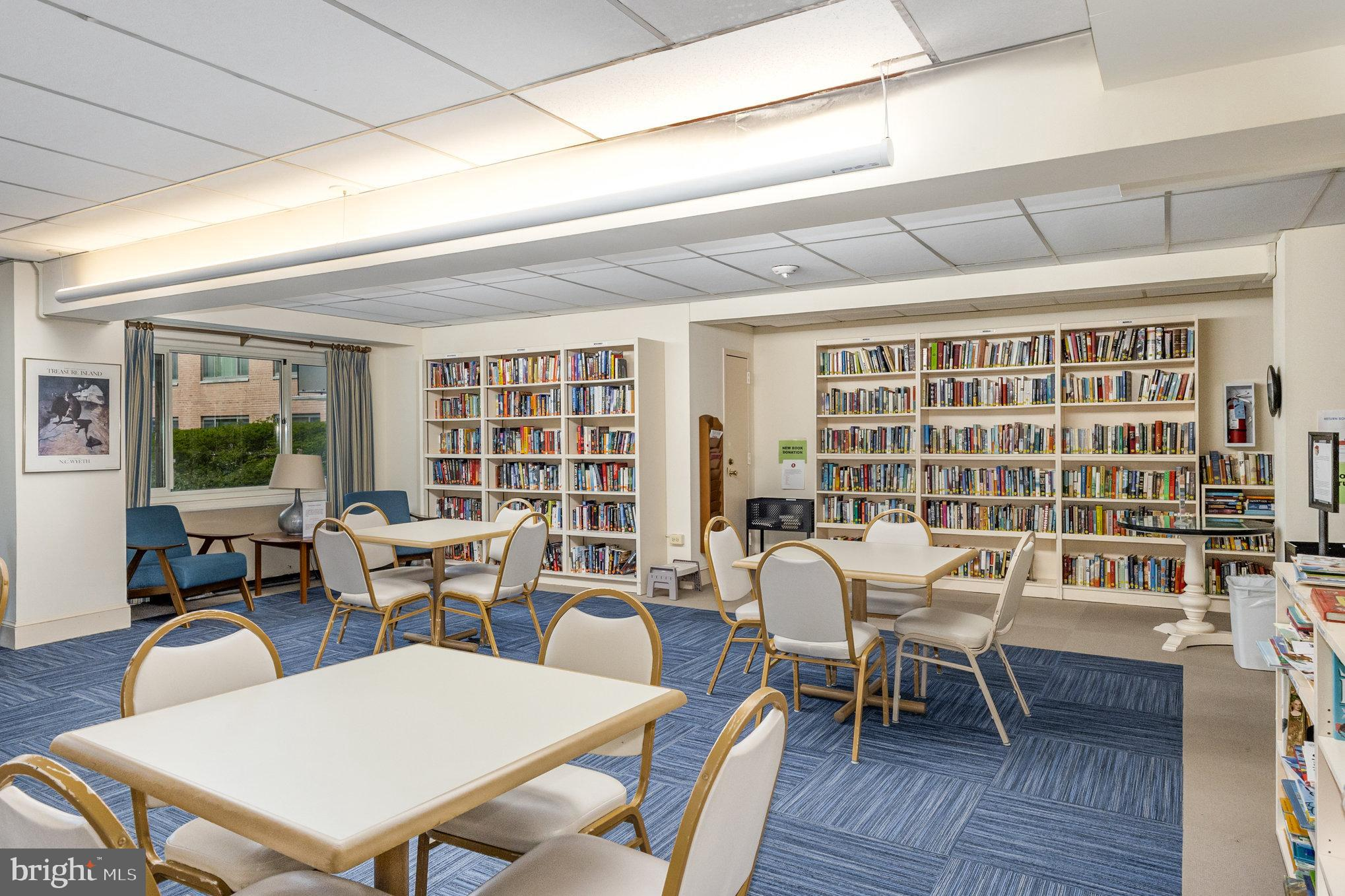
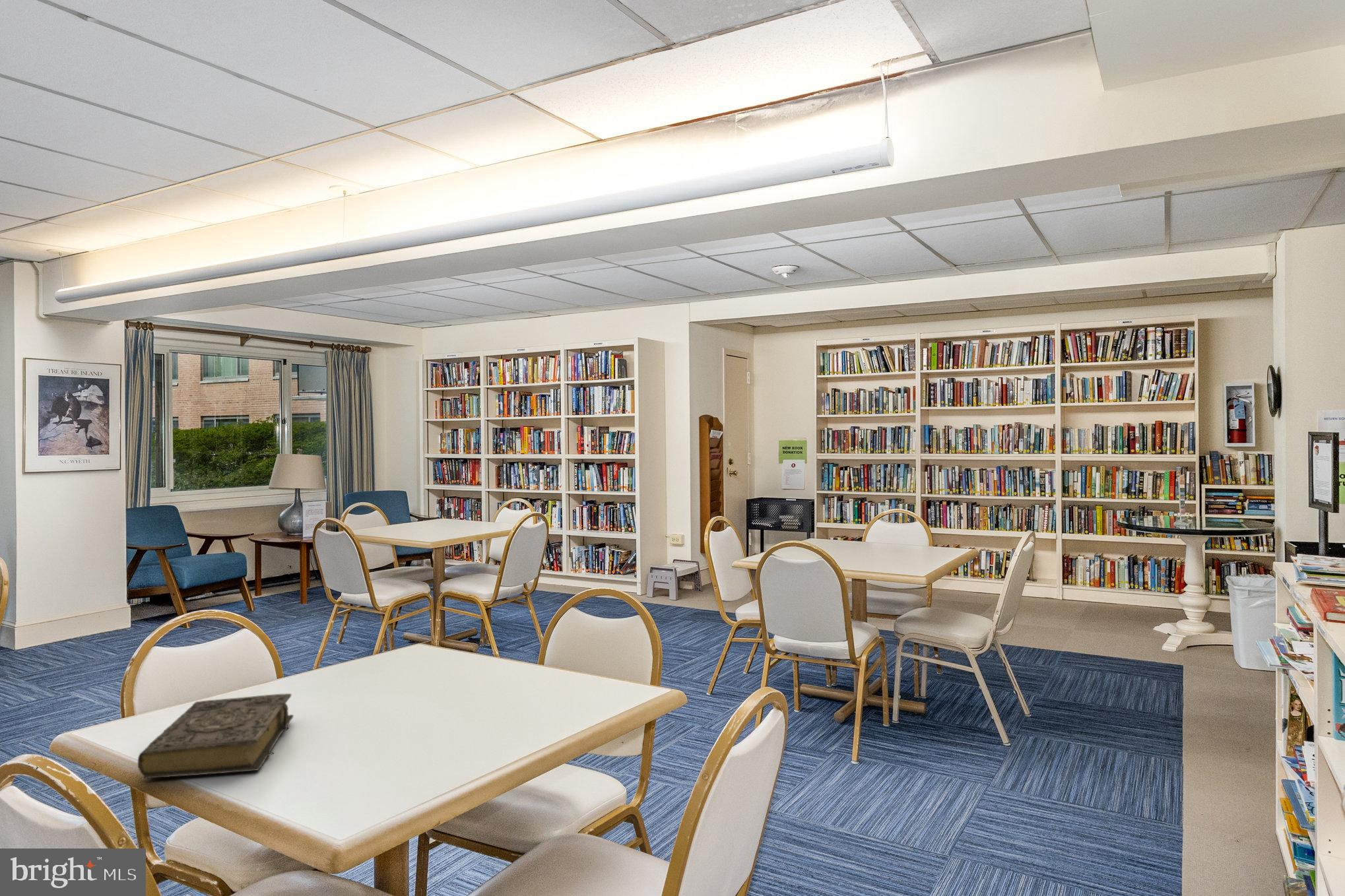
+ book [137,693,294,779]
